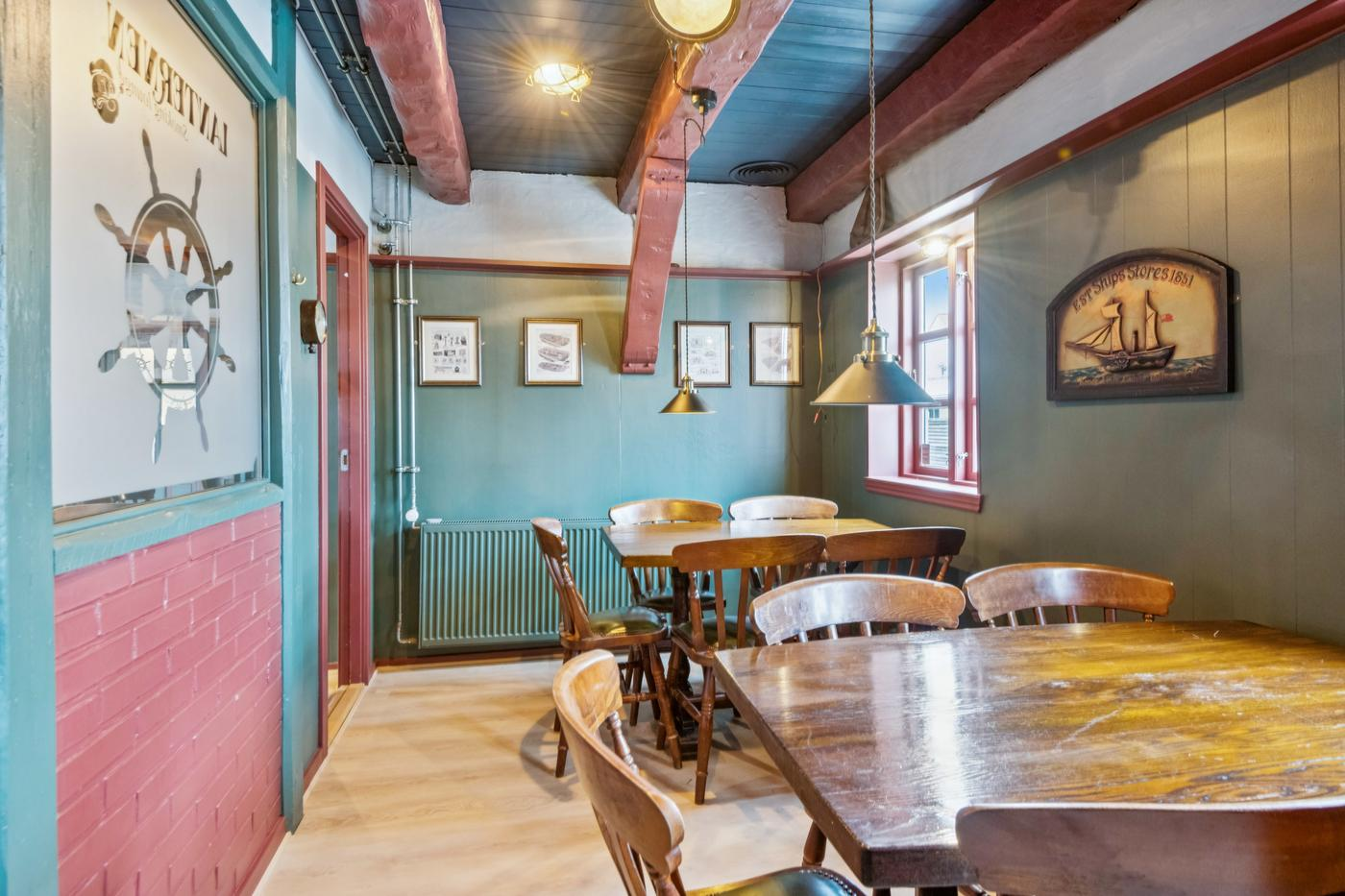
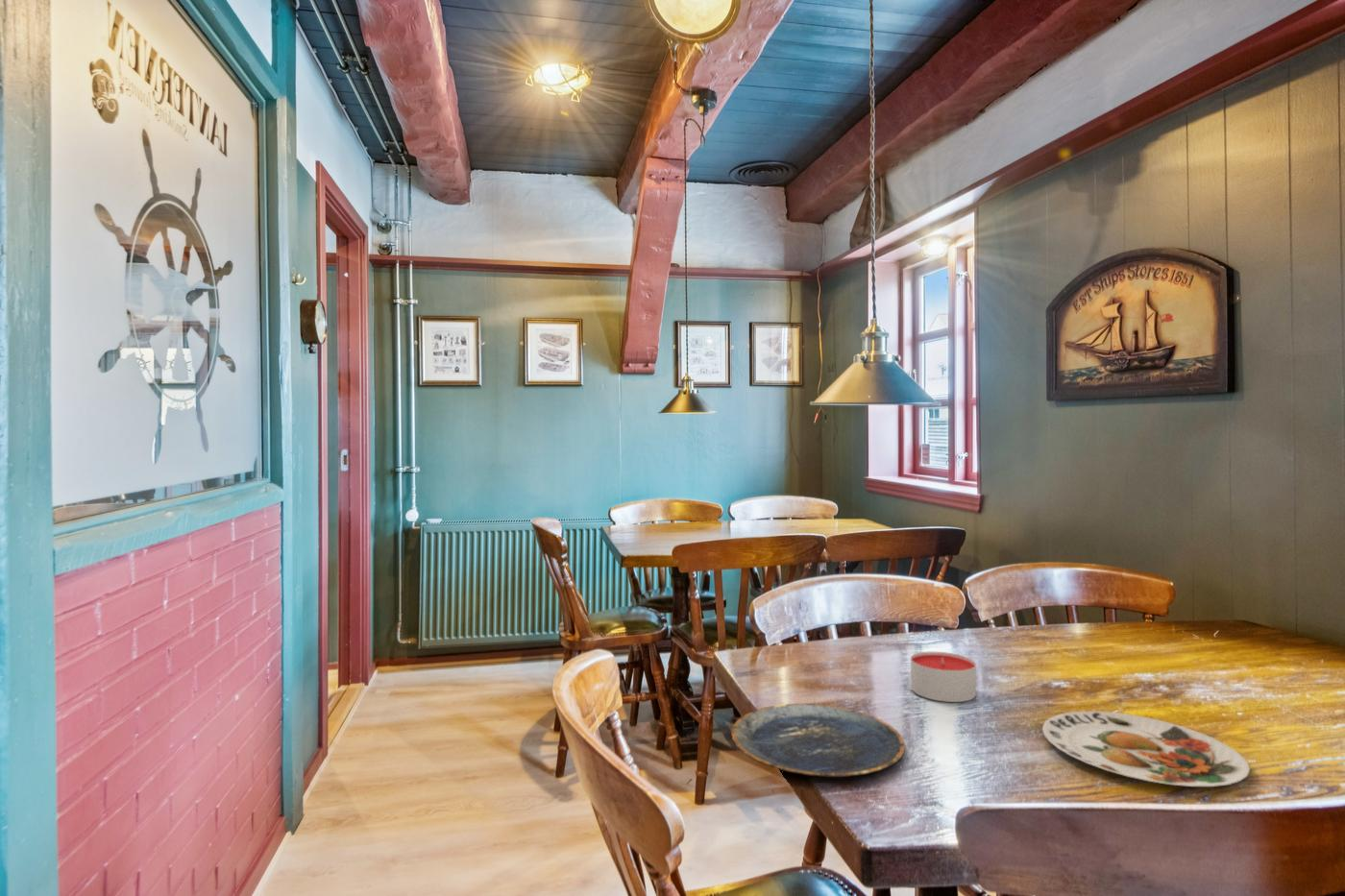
+ plate [730,703,906,778]
+ plate [1041,711,1251,787]
+ candle [910,651,977,703]
